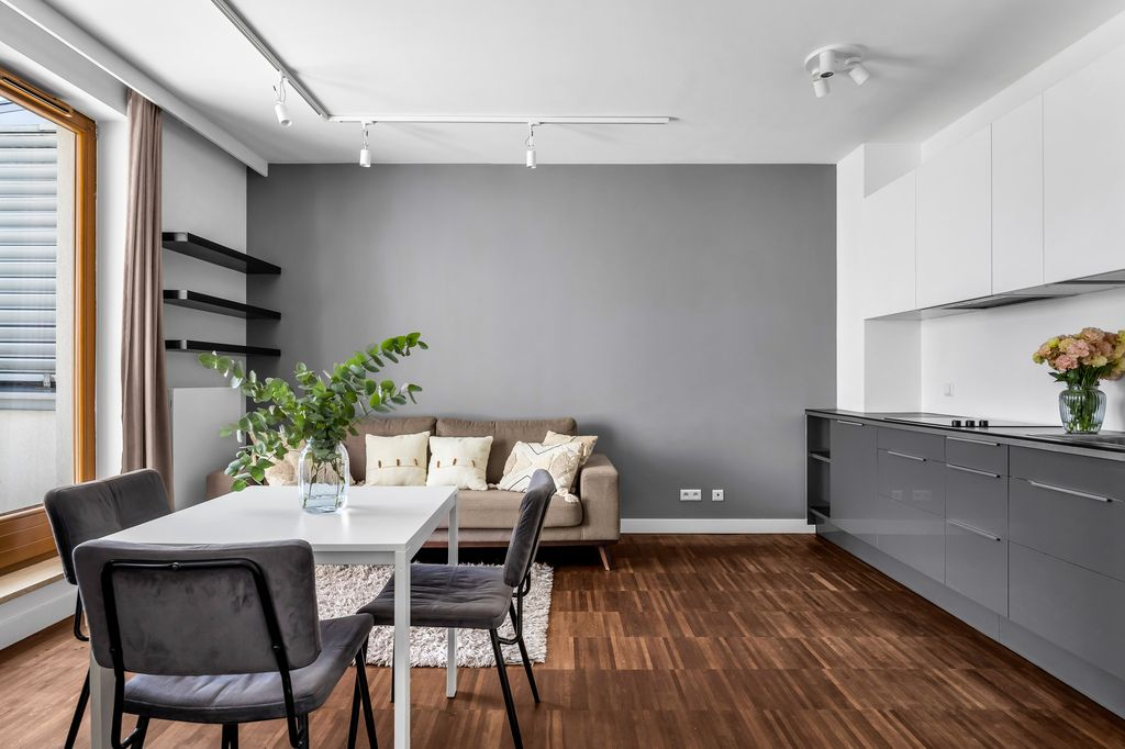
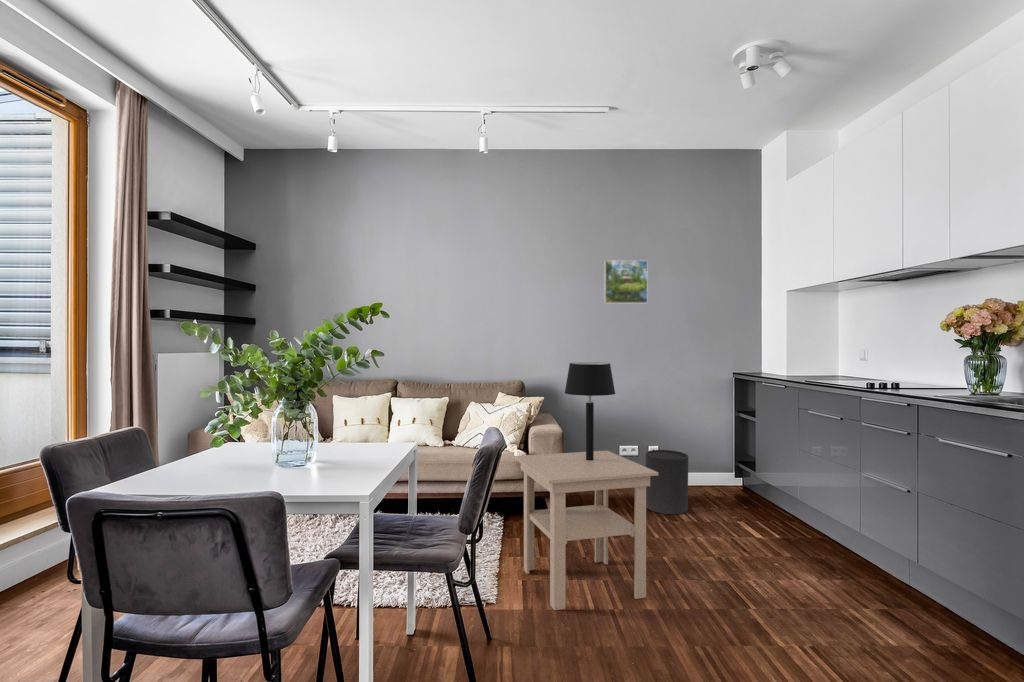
+ table lamp [564,362,616,461]
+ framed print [603,259,649,304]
+ side table [513,450,658,611]
+ trash can [645,449,689,515]
